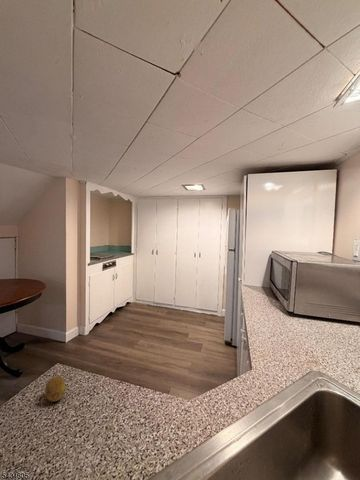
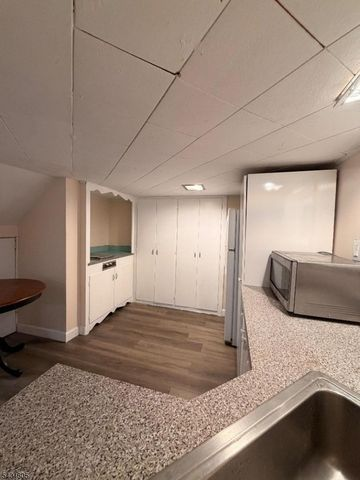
- fruit [44,375,67,403]
